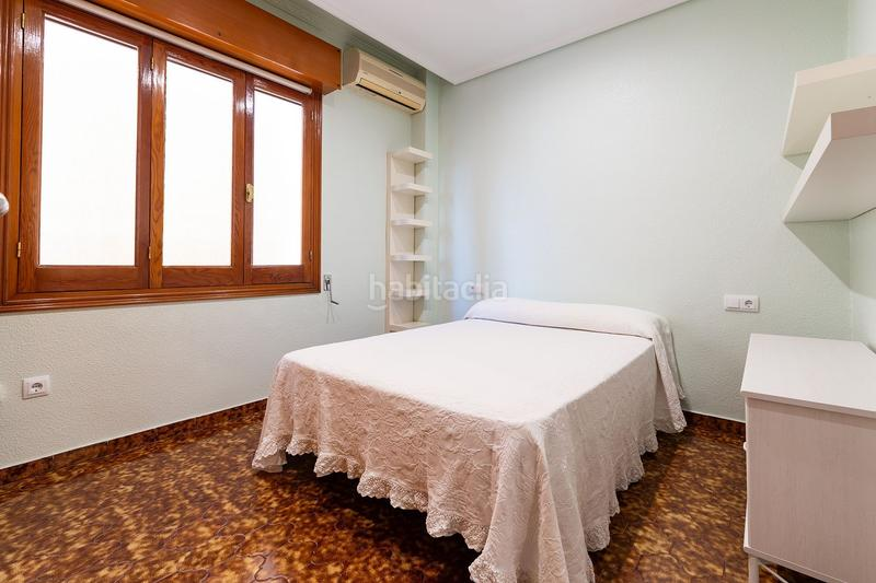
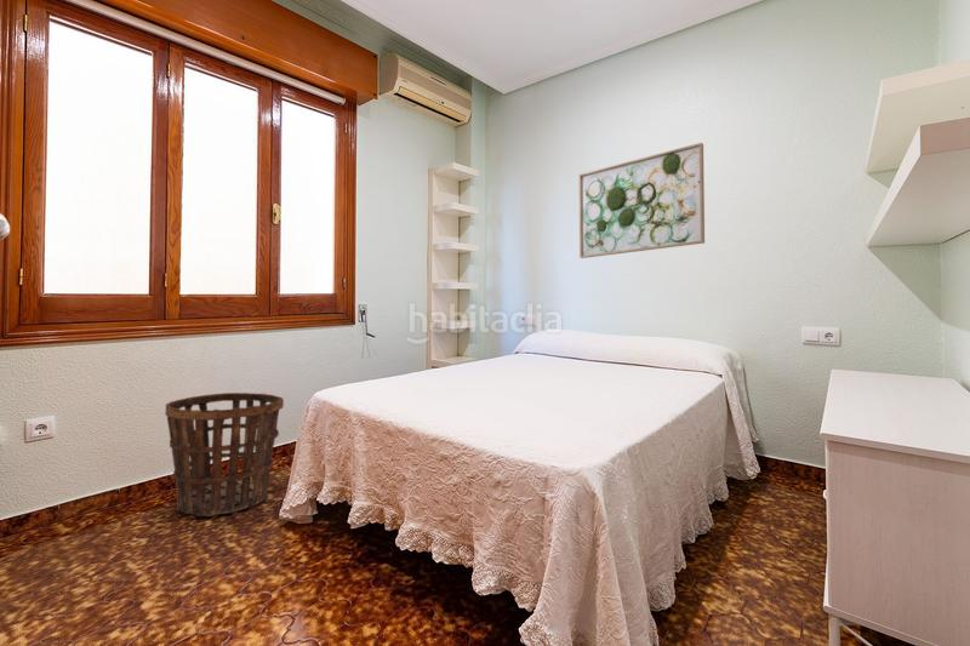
+ wall art [578,142,706,259]
+ basket [164,391,285,518]
